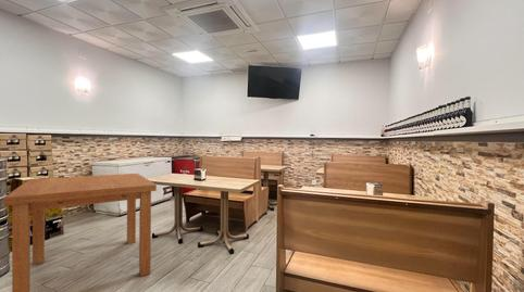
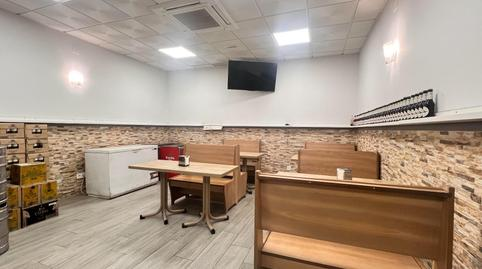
- dining table [2,173,158,292]
